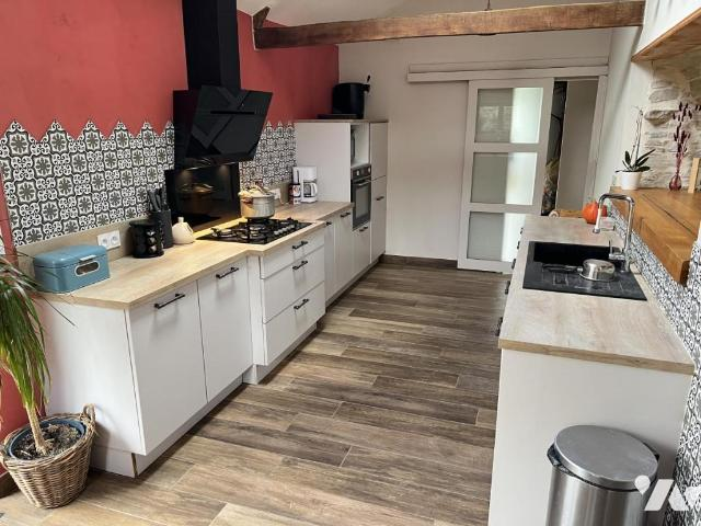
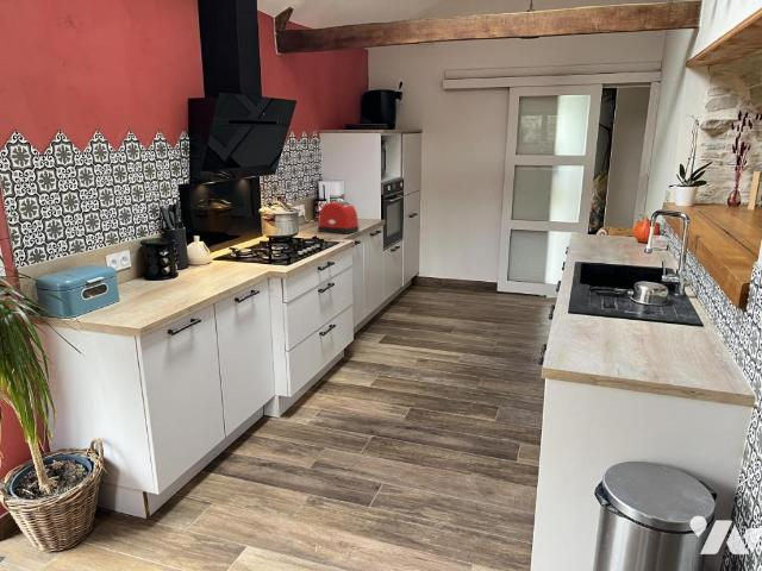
+ toaster [317,200,360,236]
